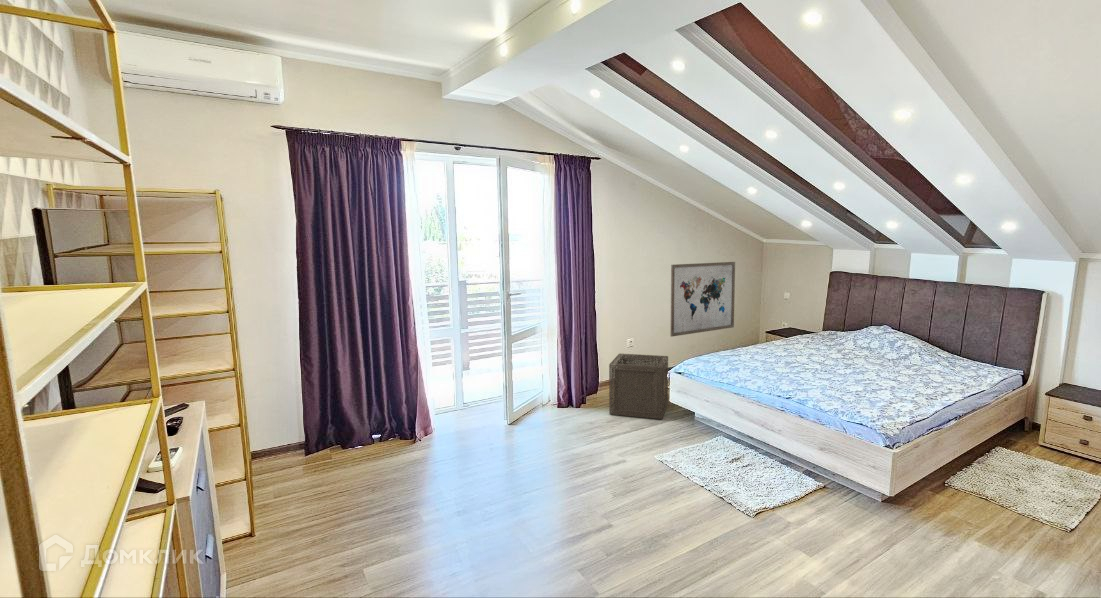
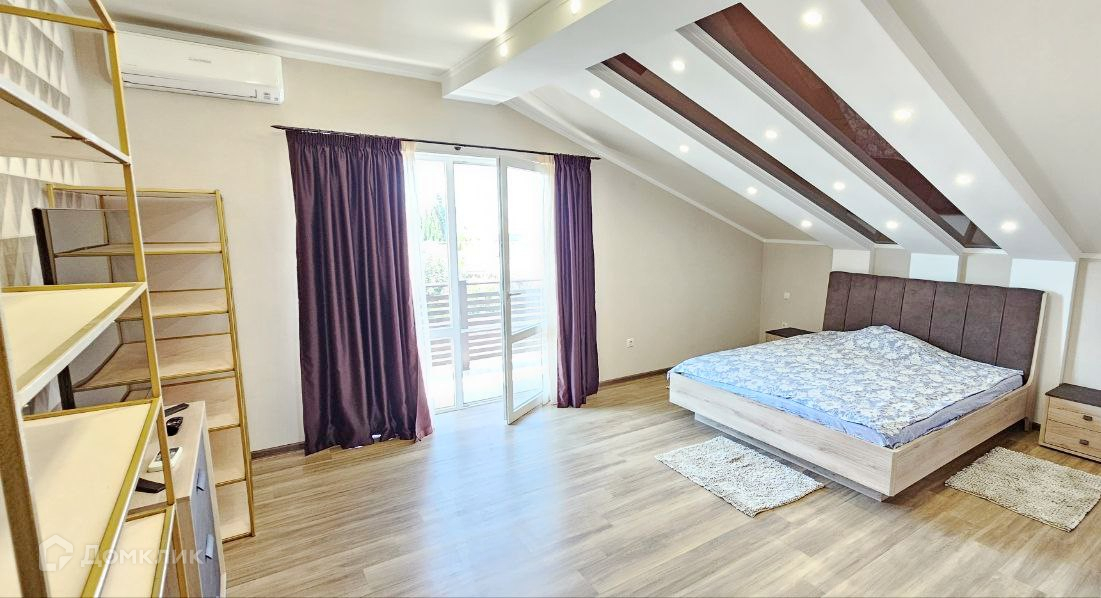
- storage basket [608,352,669,420]
- wall art [670,261,736,338]
